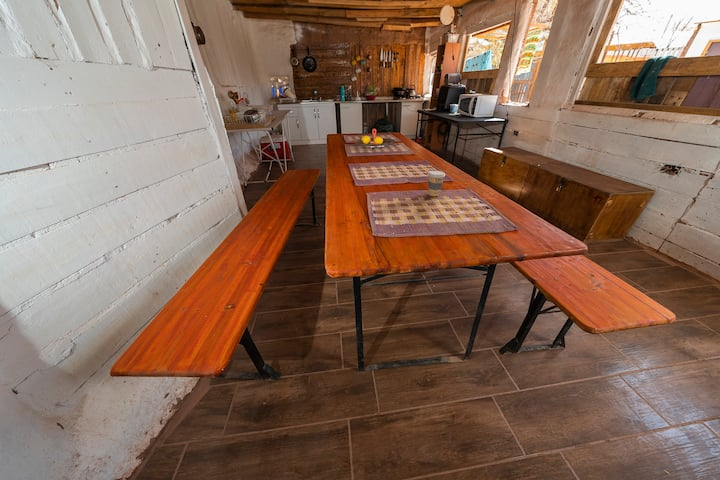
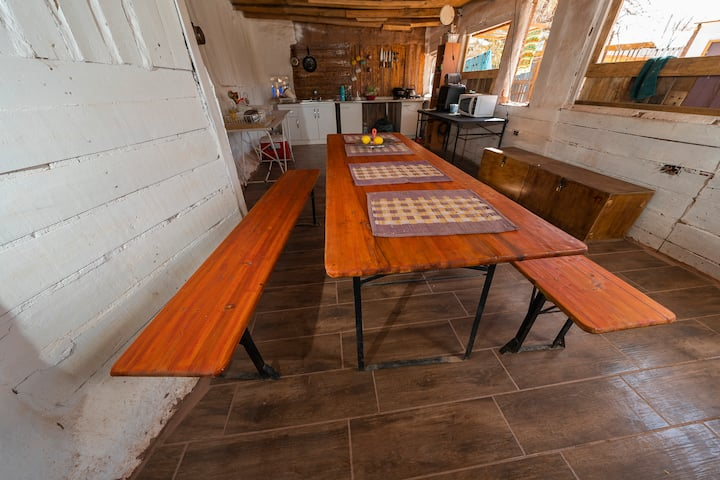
- coffee cup [427,170,446,197]
